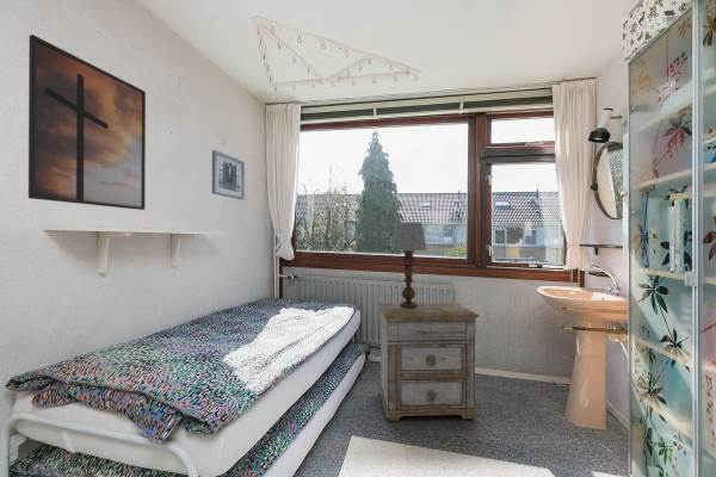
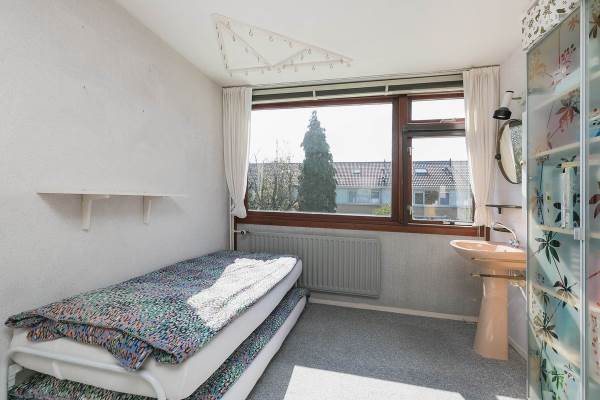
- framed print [27,33,147,211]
- nightstand [377,301,481,422]
- wall art [211,149,246,200]
- table lamp [389,221,428,309]
